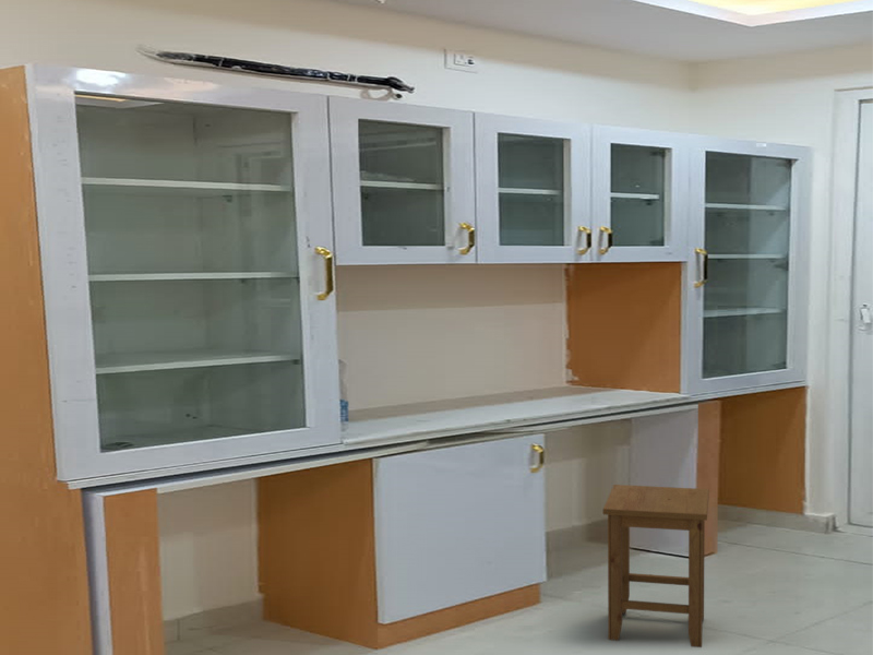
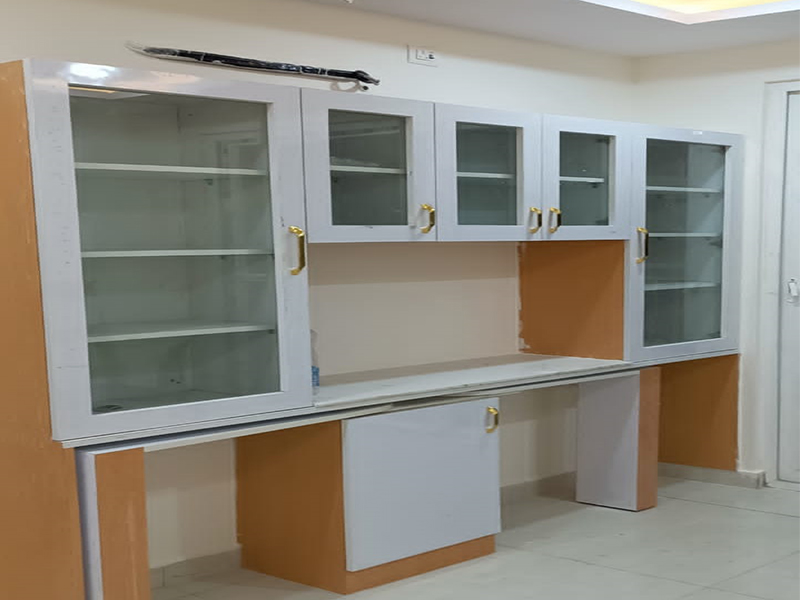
- stool [602,484,710,648]
